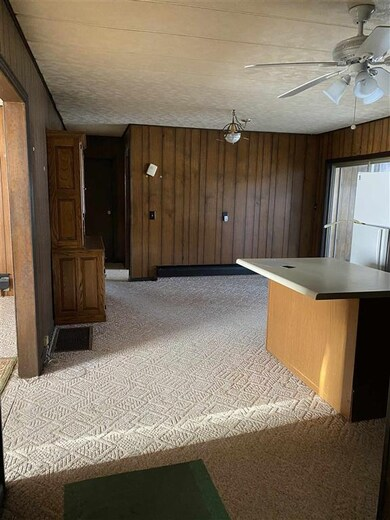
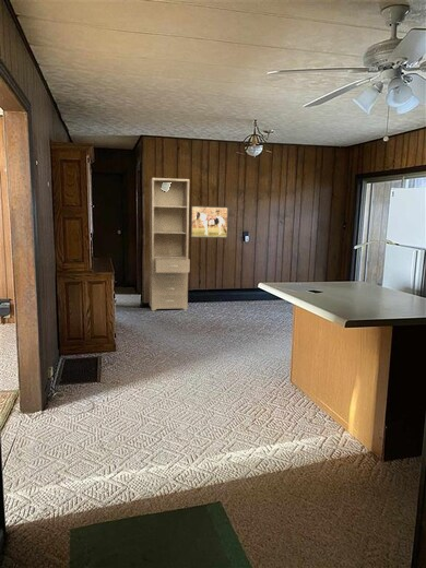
+ storage cabinet [149,177,191,311]
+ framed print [190,205,229,239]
